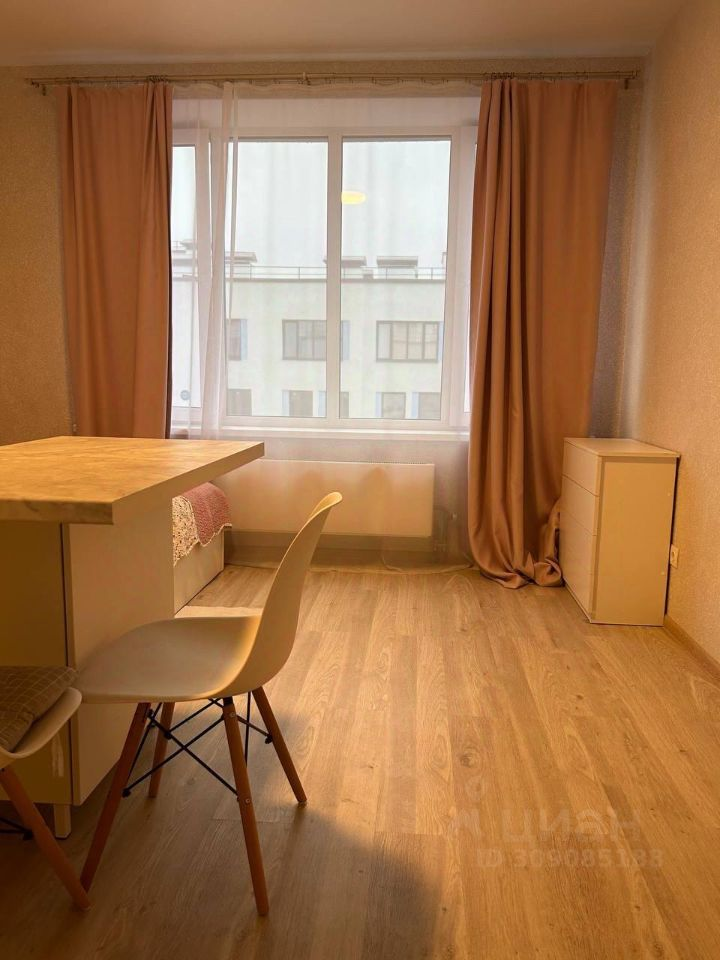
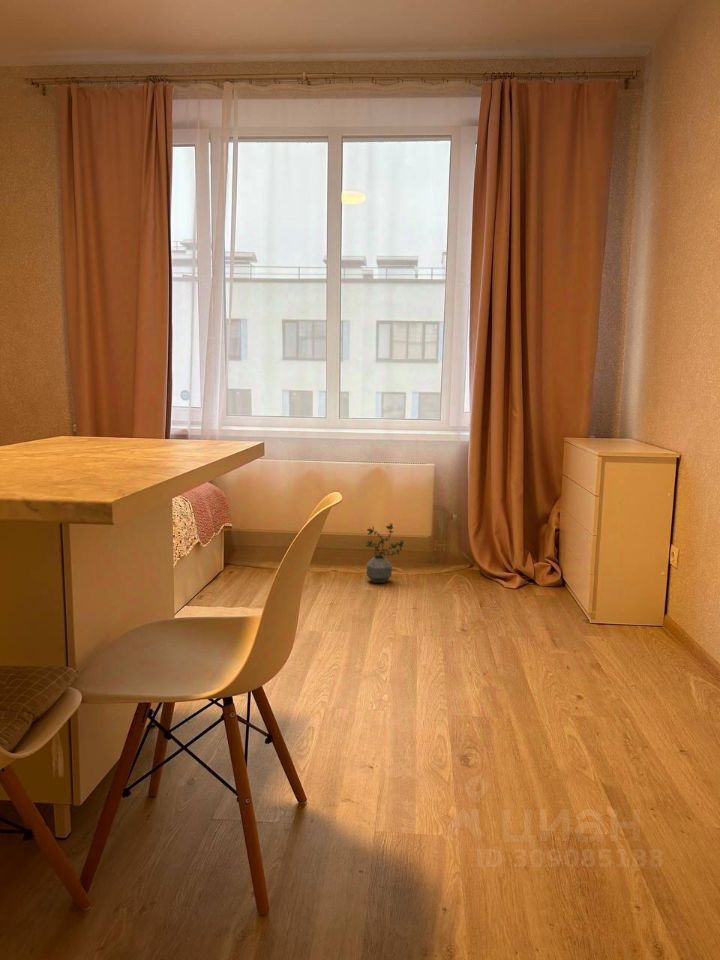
+ potted plant [365,522,405,584]
